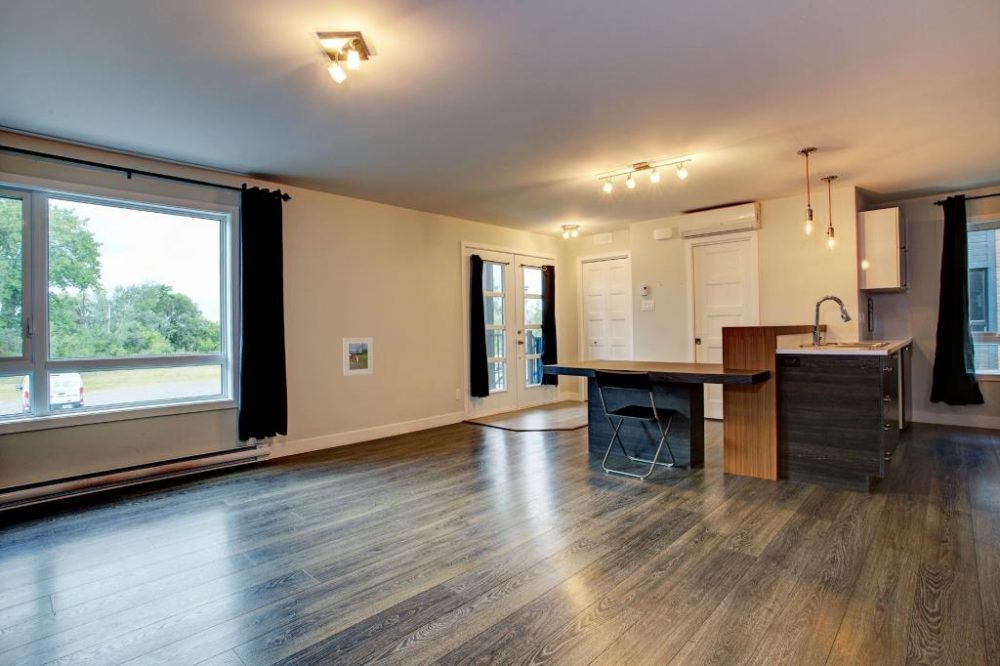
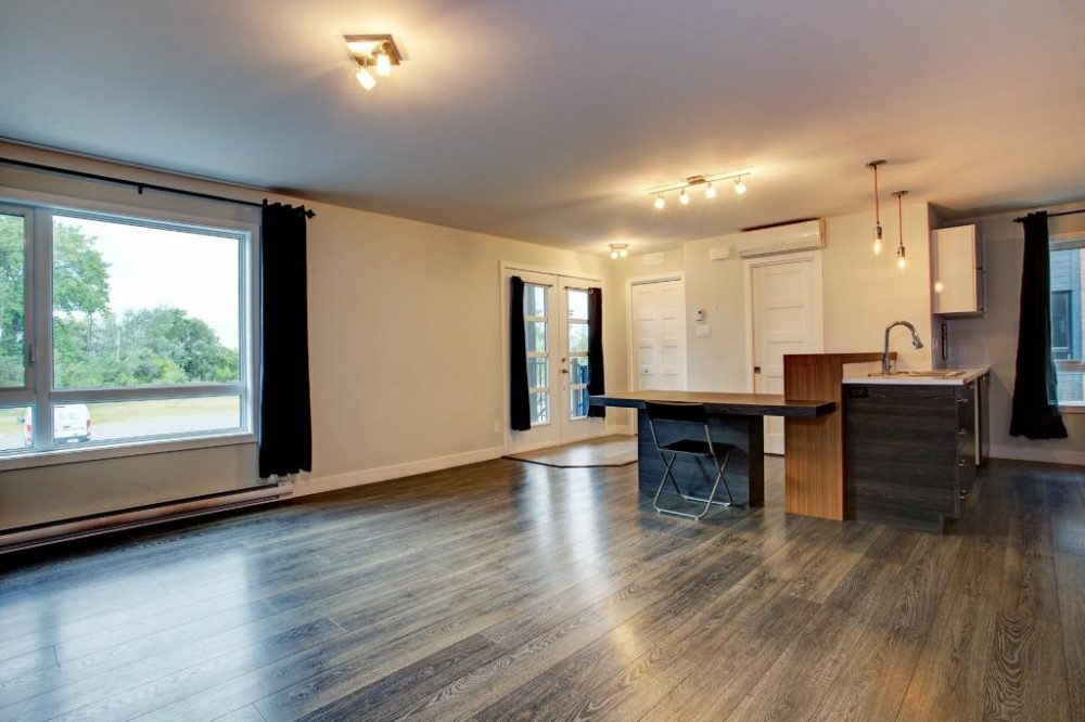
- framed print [342,336,374,377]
